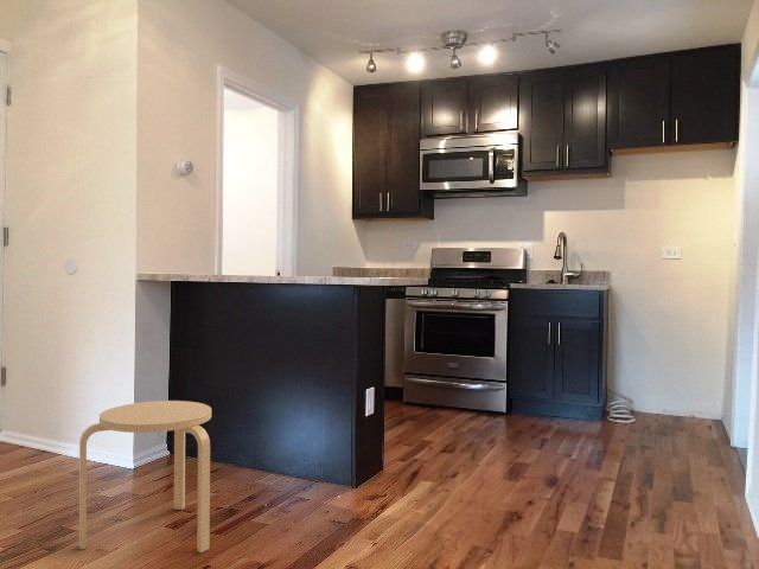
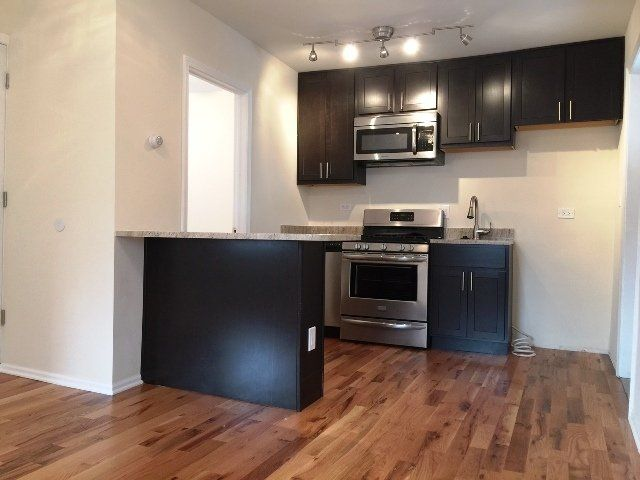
- stool [78,399,212,554]
